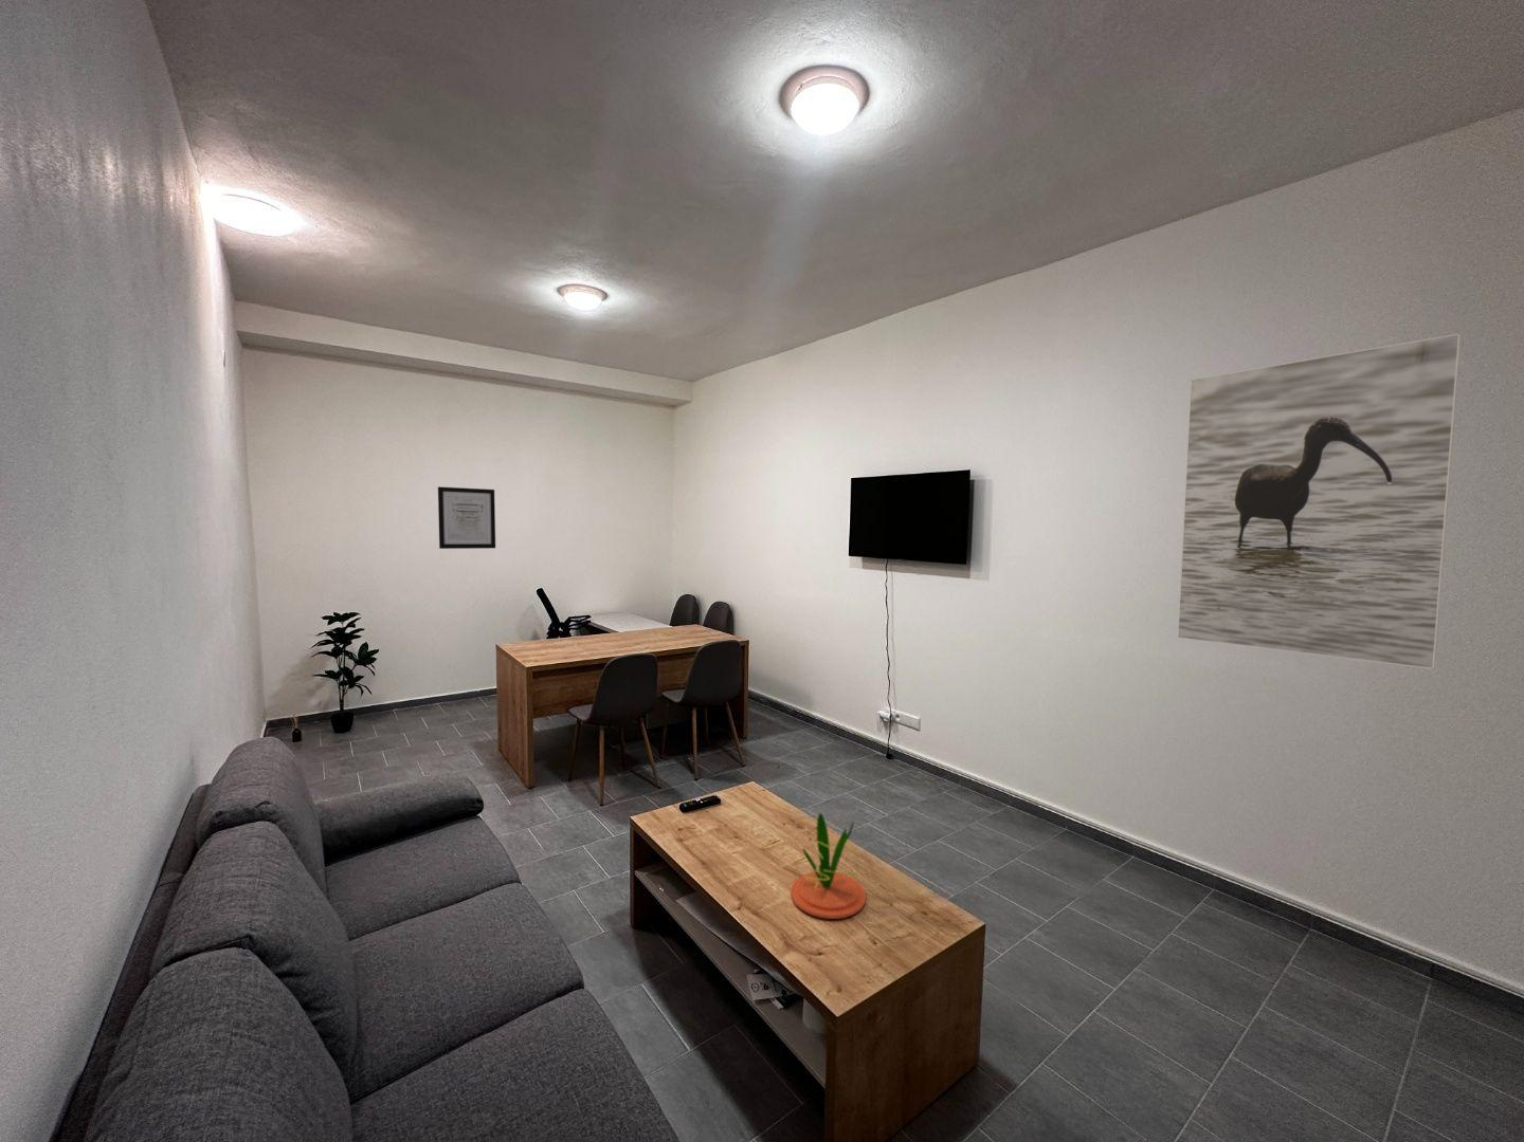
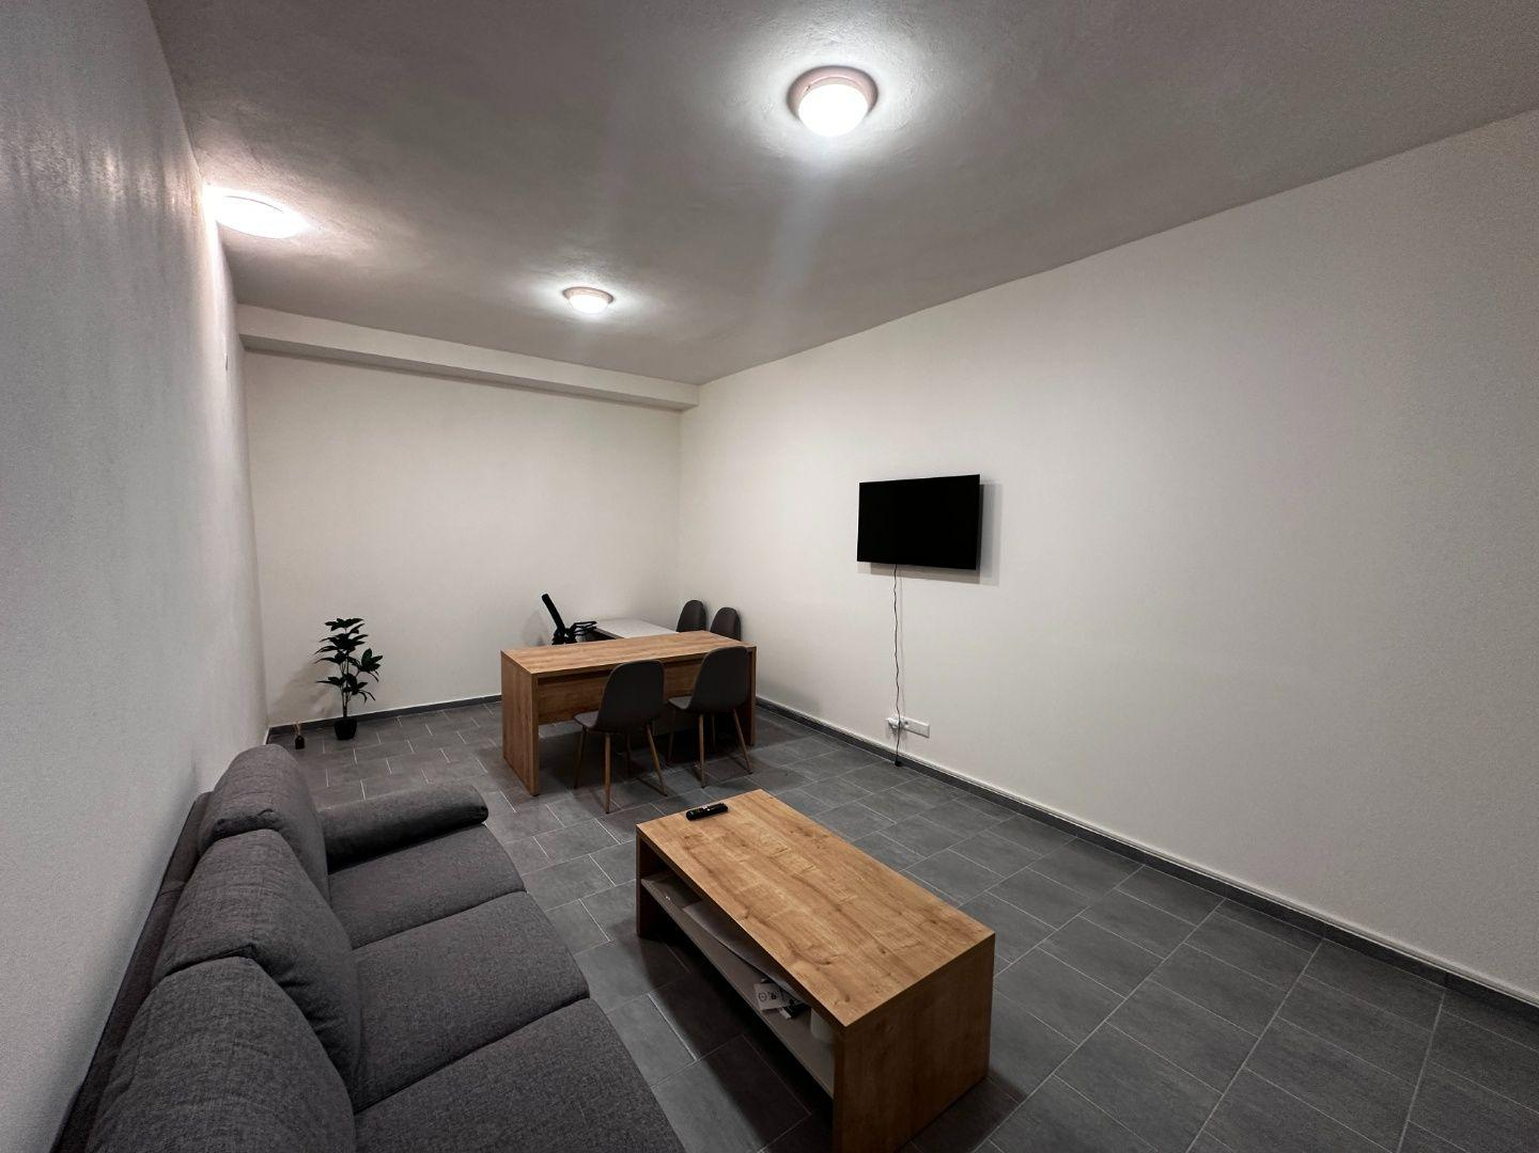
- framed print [1177,332,1462,671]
- plant [791,812,866,920]
- wall art [437,486,497,549]
